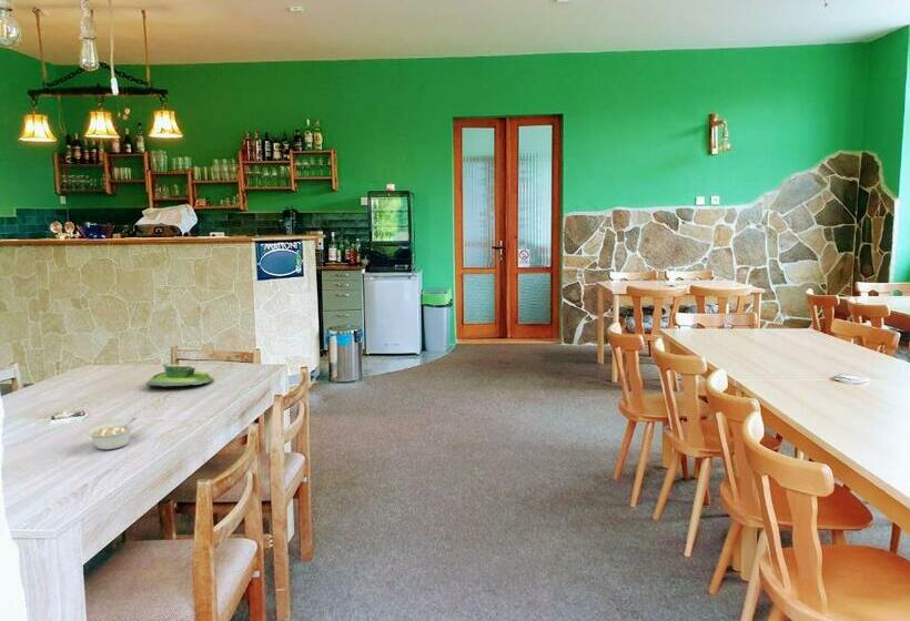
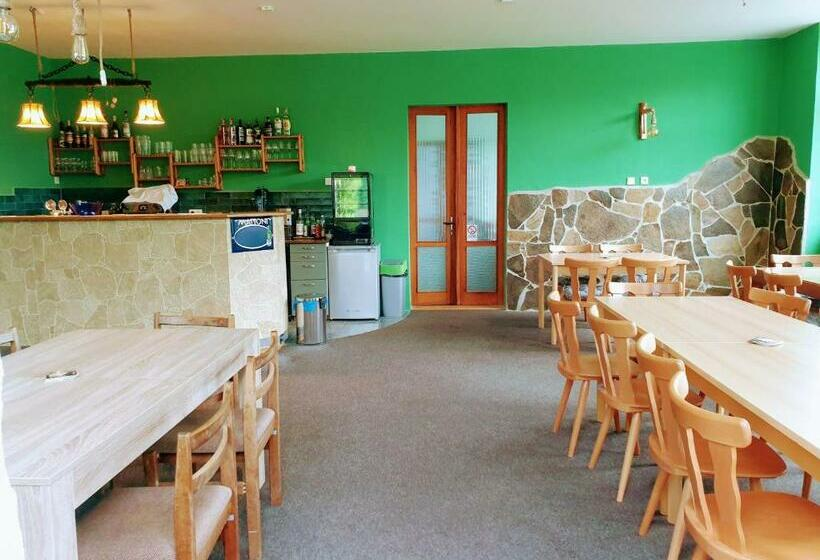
- legume [87,417,138,450]
- plant pot [145,360,214,387]
